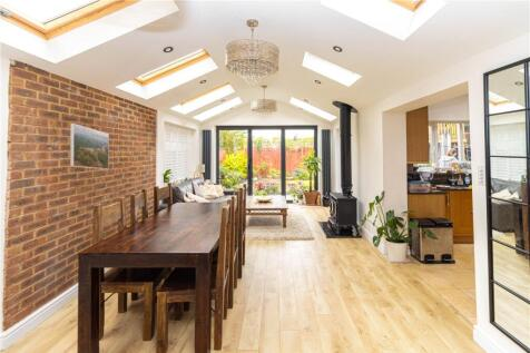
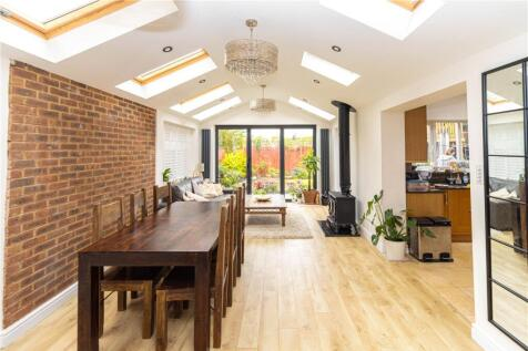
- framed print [69,122,110,170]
